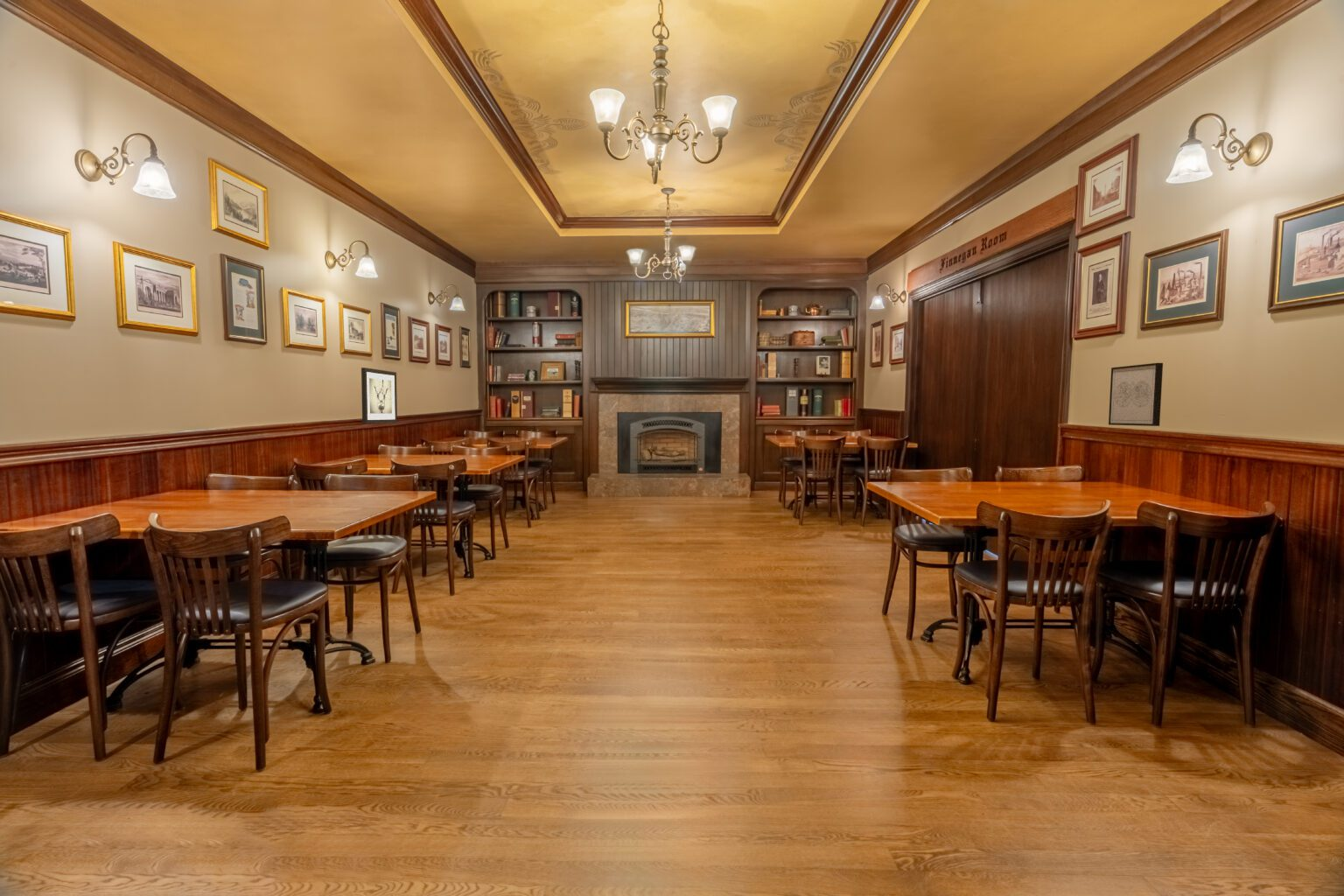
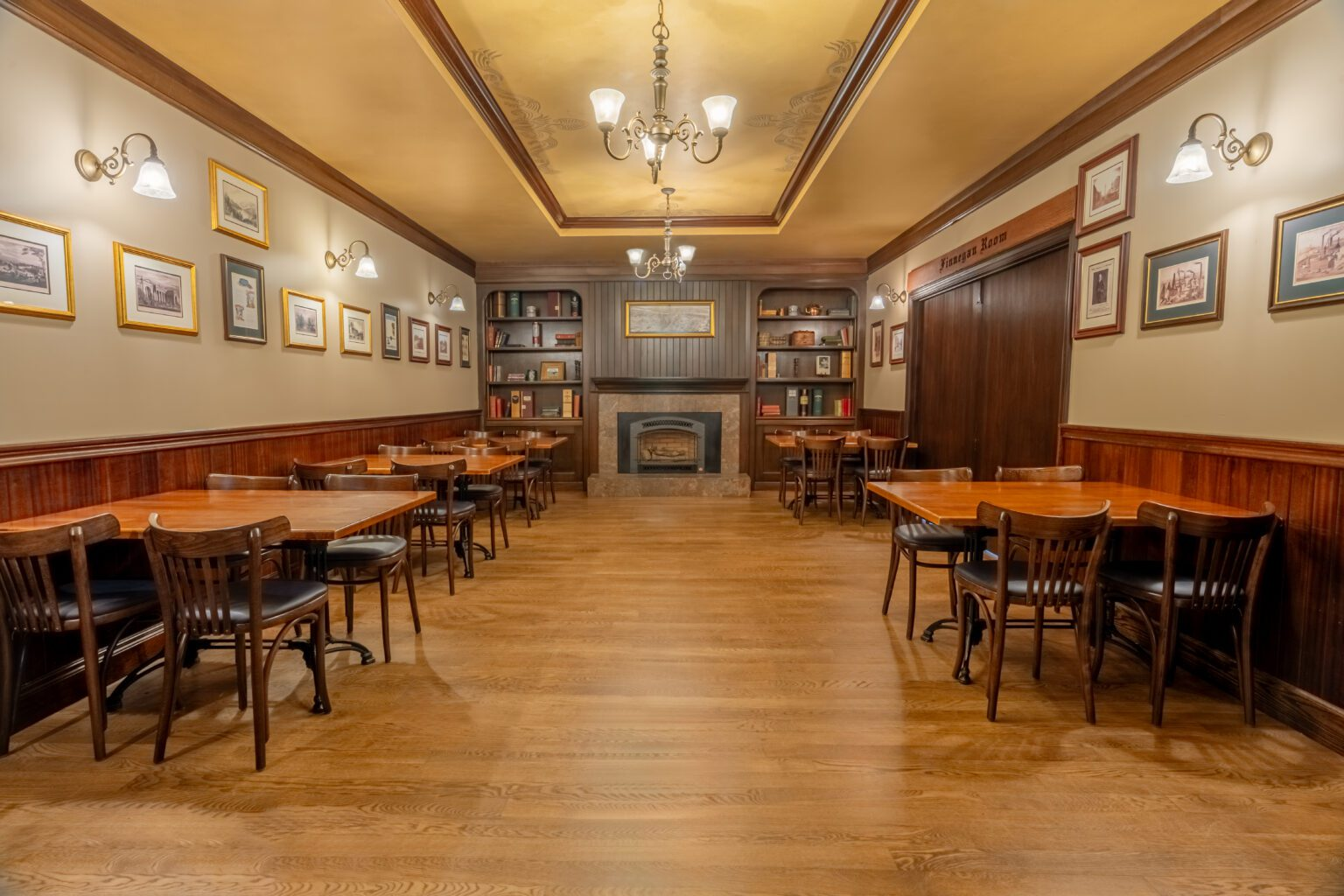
- wall art [1108,362,1164,427]
- wall art [360,367,398,424]
